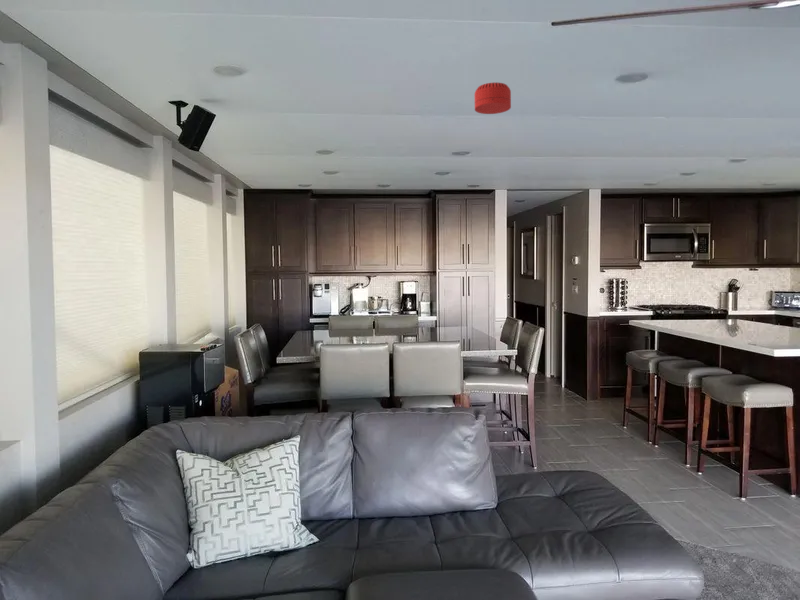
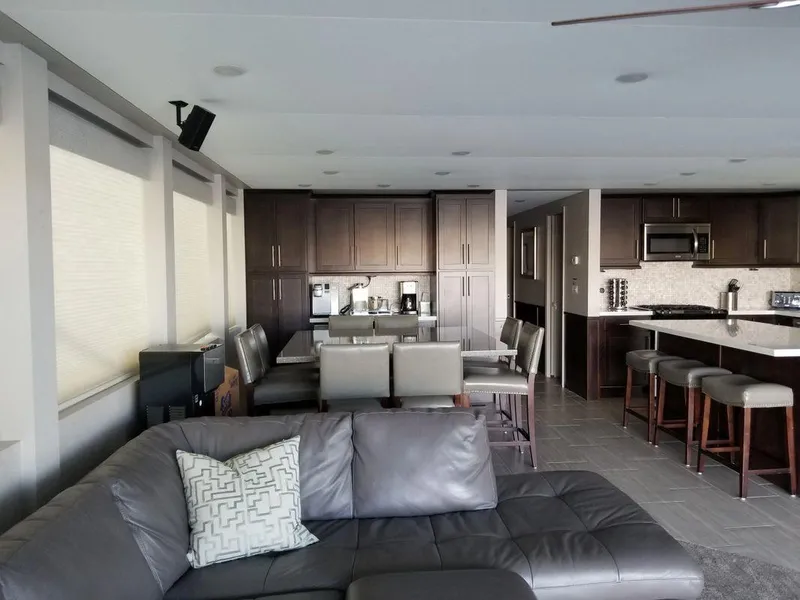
- smoke detector [474,81,512,115]
